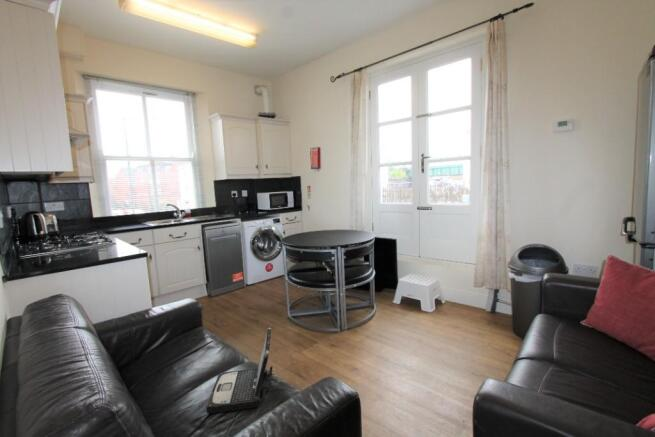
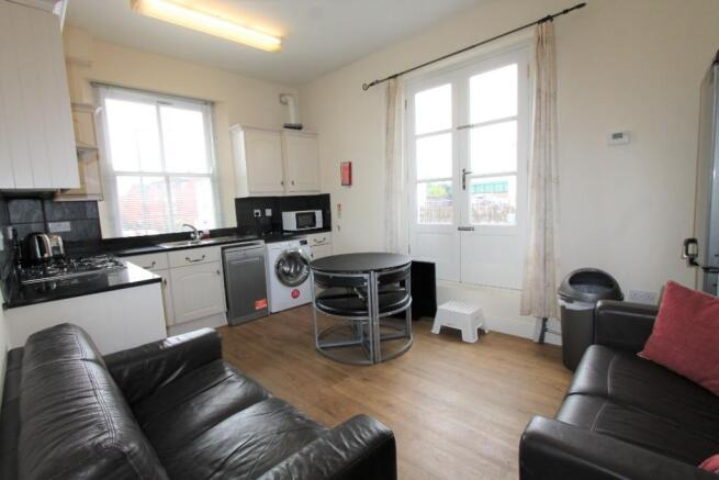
- laptop [205,327,274,414]
